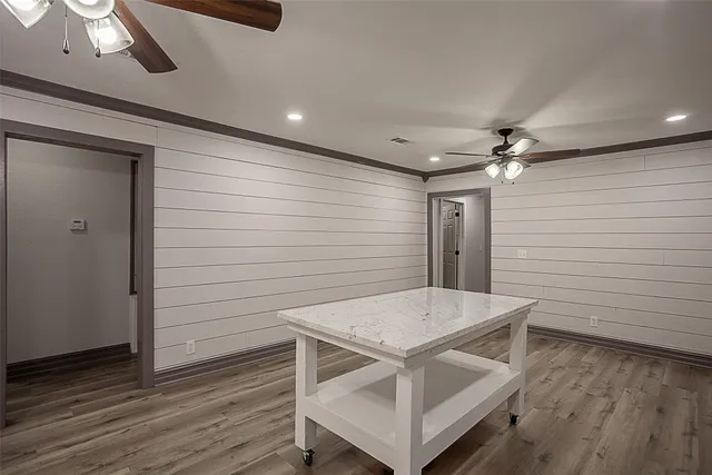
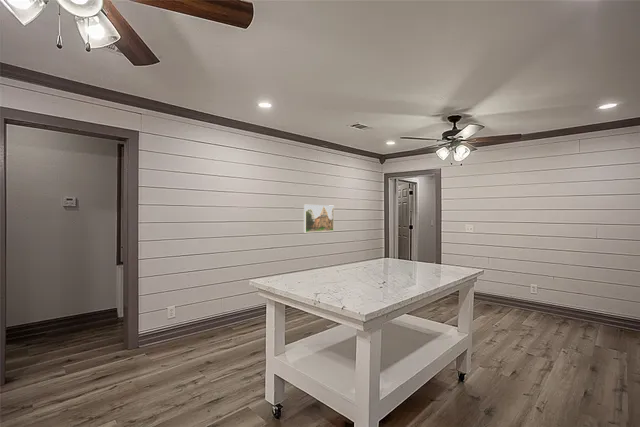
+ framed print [303,204,335,233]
